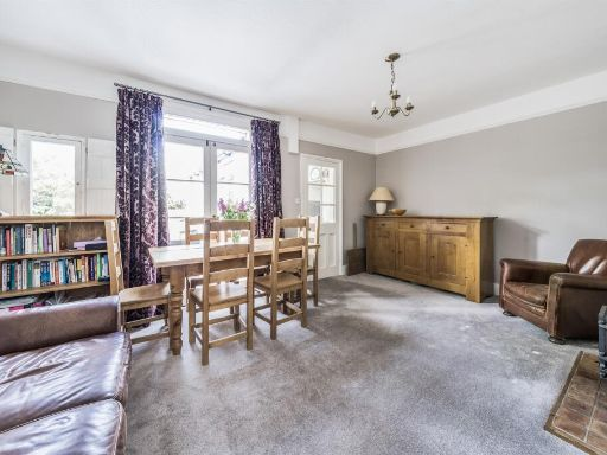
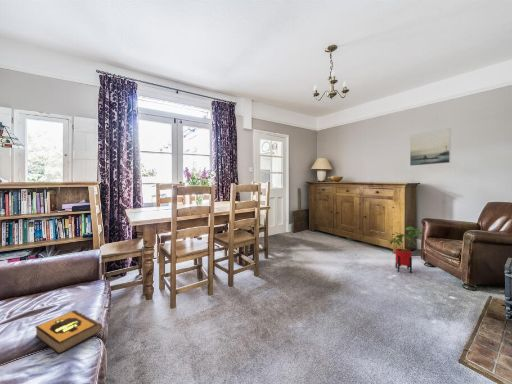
+ hardback book [34,309,103,355]
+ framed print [409,127,452,167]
+ house plant [389,226,424,274]
